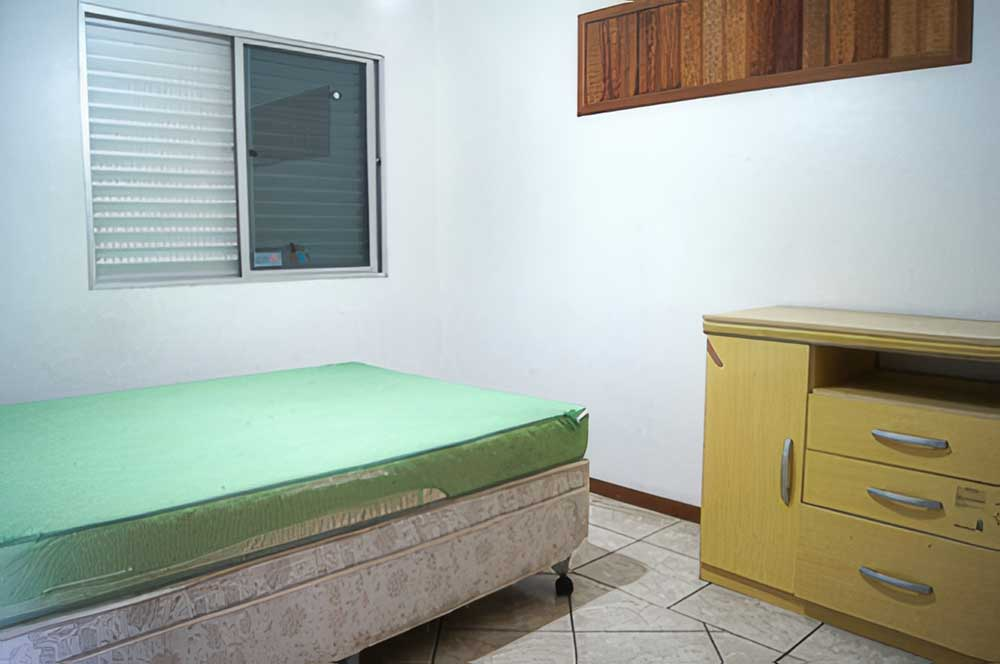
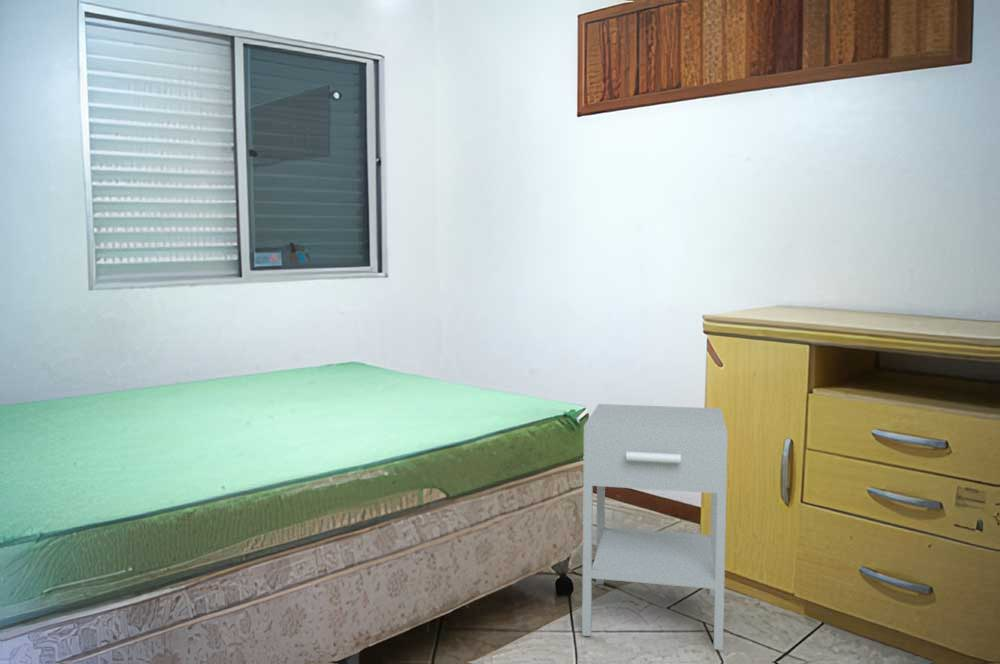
+ nightstand [581,403,729,651]
